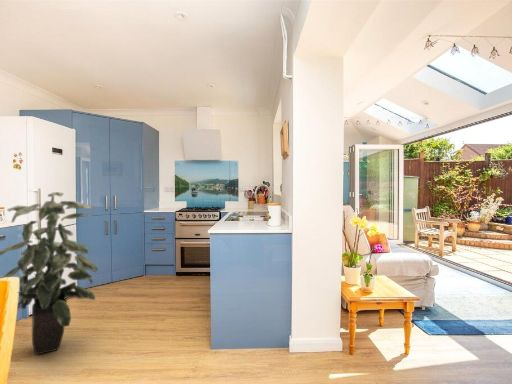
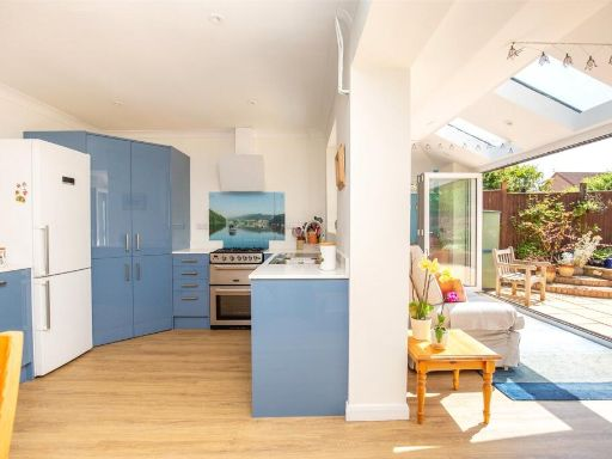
- indoor plant [0,191,99,356]
